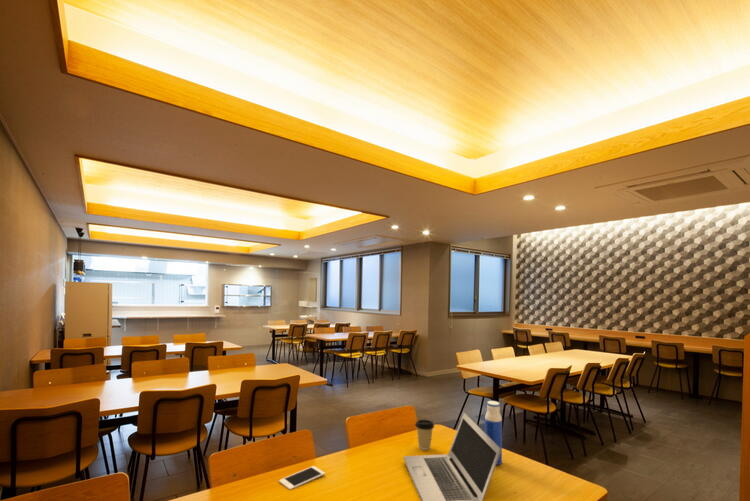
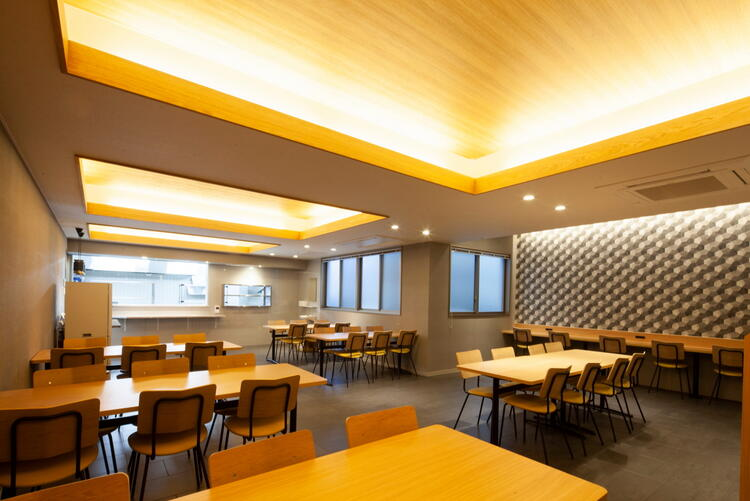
- coffee cup [414,419,435,451]
- laptop [403,411,501,501]
- cell phone [278,465,326,491]
- water bottle [484,400,503,466]
